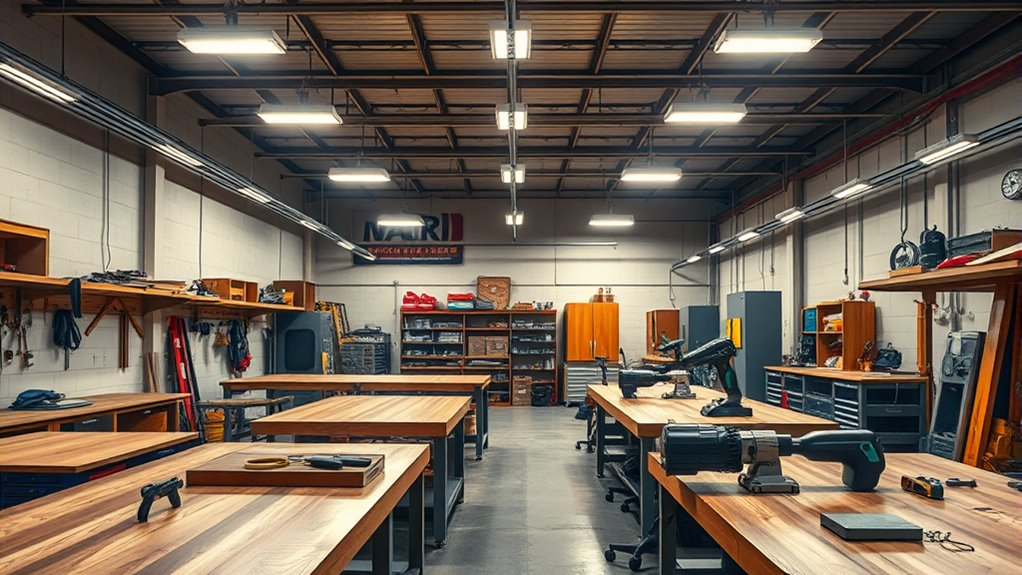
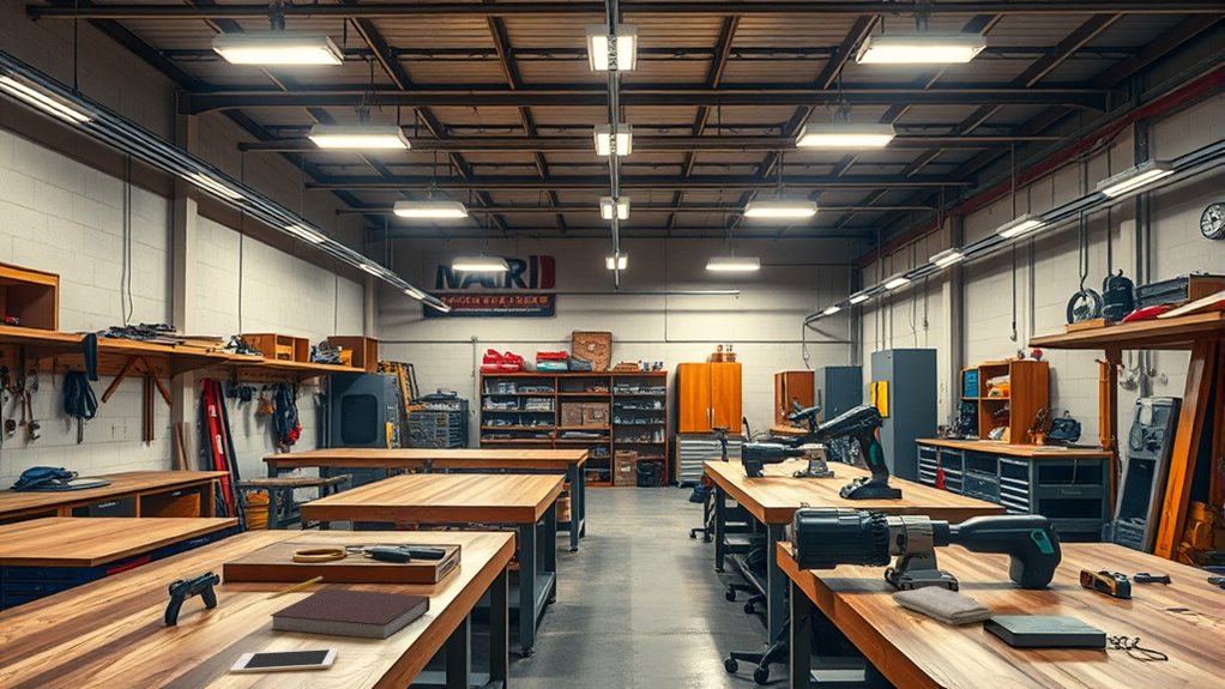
+ notebook [268,587,432,641]
+ washcloth [891,585,995,627]
+ cell phone [229,647,339,675]
+ pencil [266,575,324,600]
